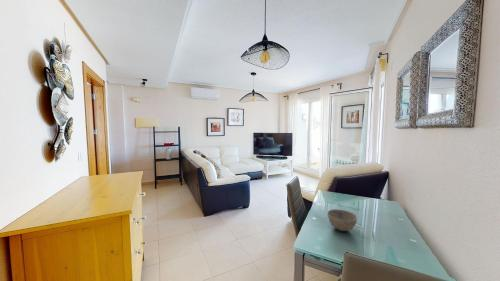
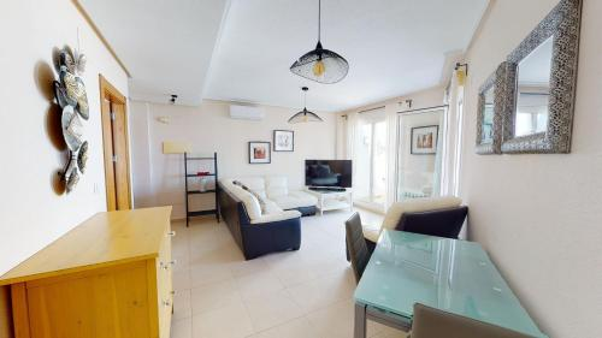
- bowl [326,208,358,232]
